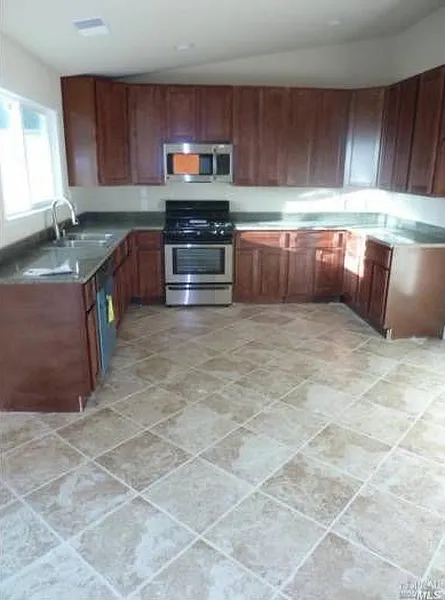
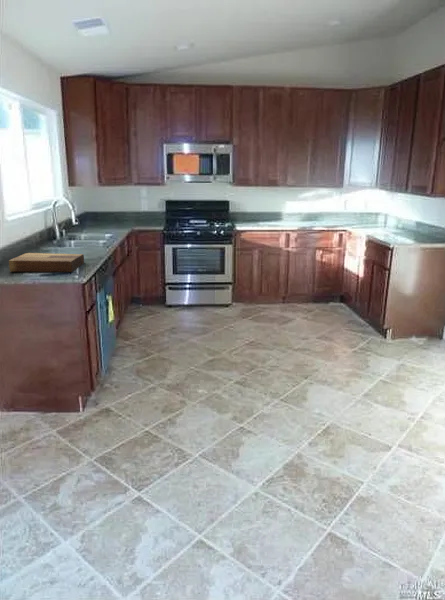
+ cutting board [8,252,85,273]
